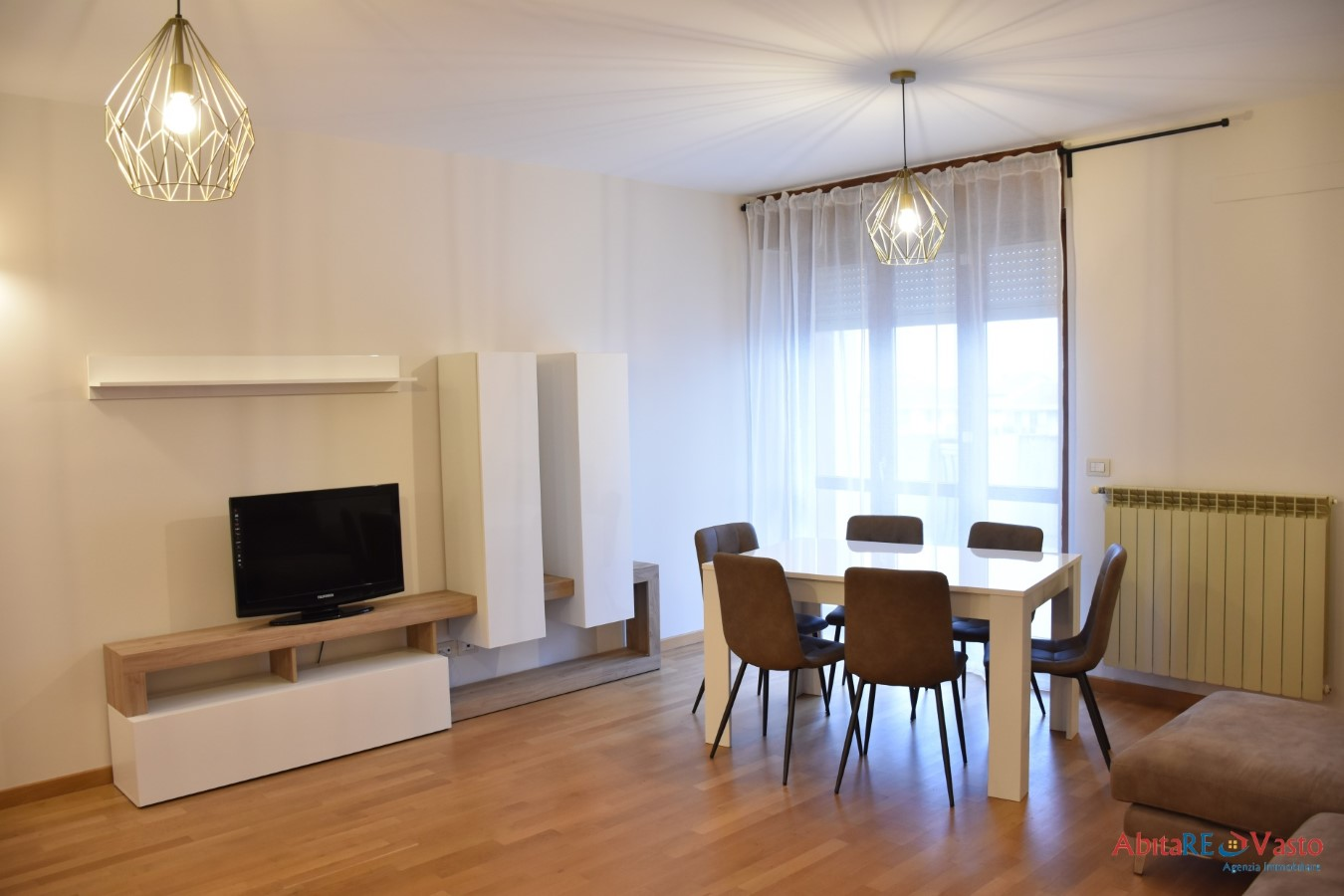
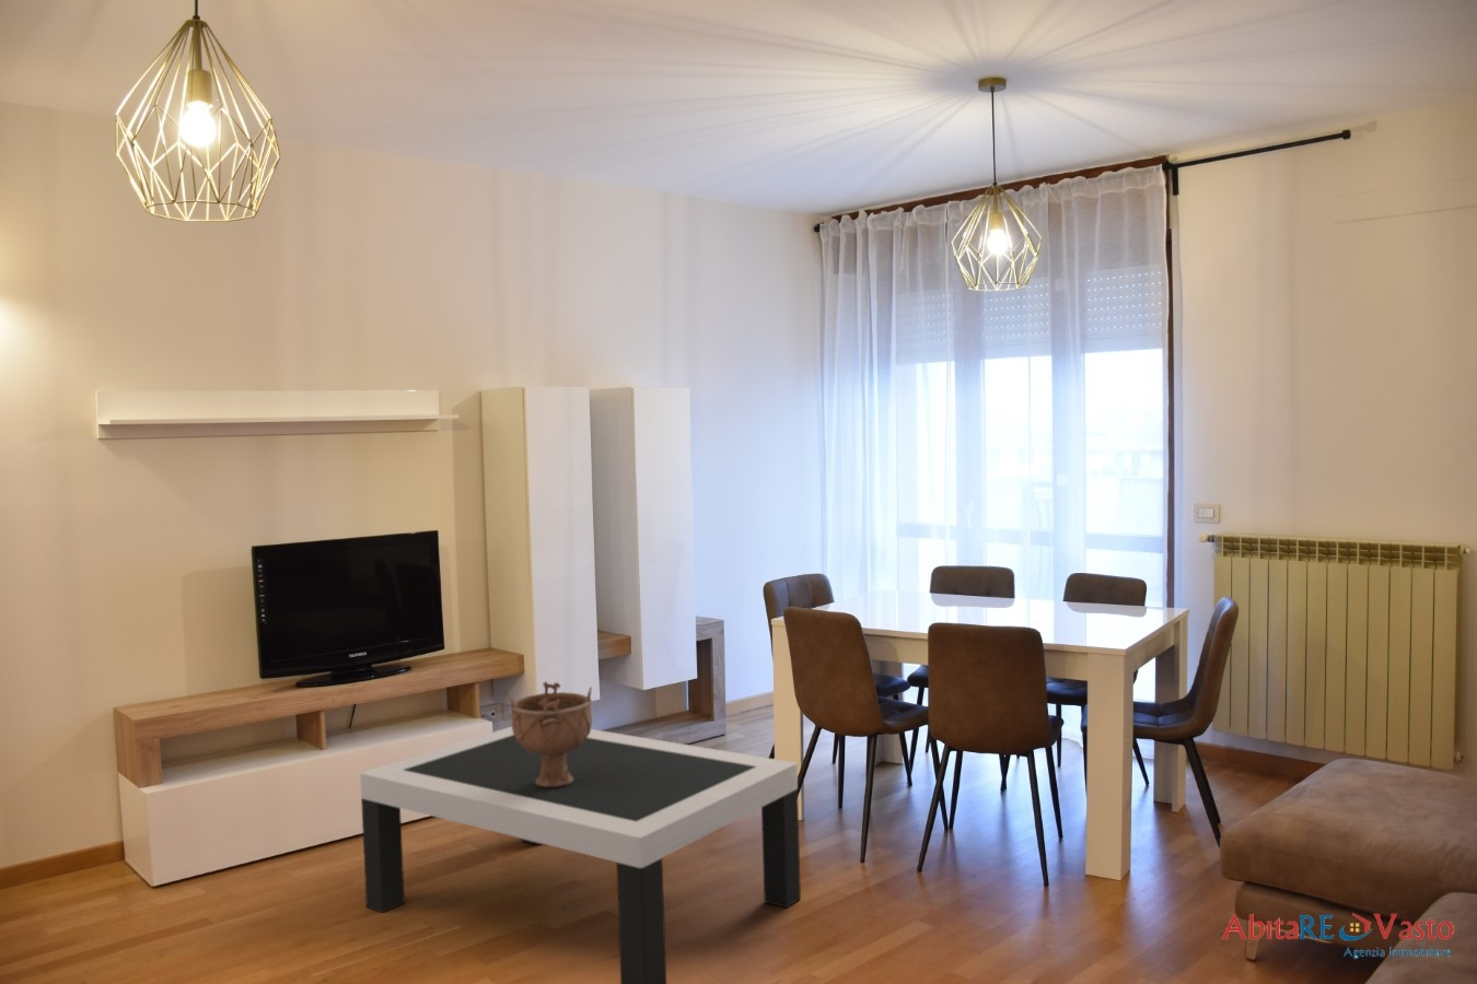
+ coffee table [359,726,802,984]
+ decorative bowl [507,680,593,787]
